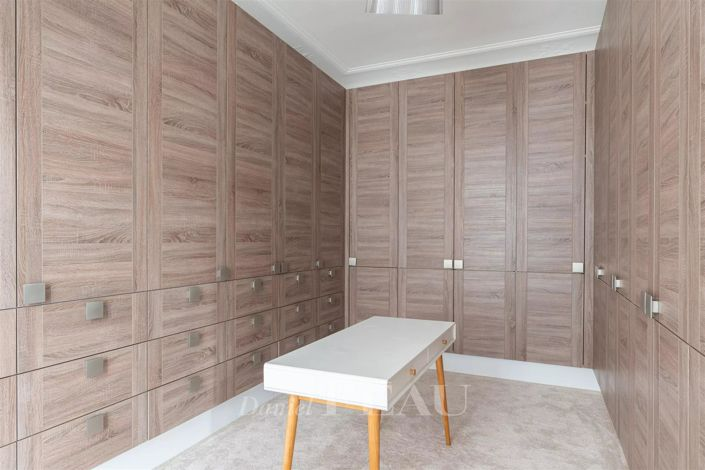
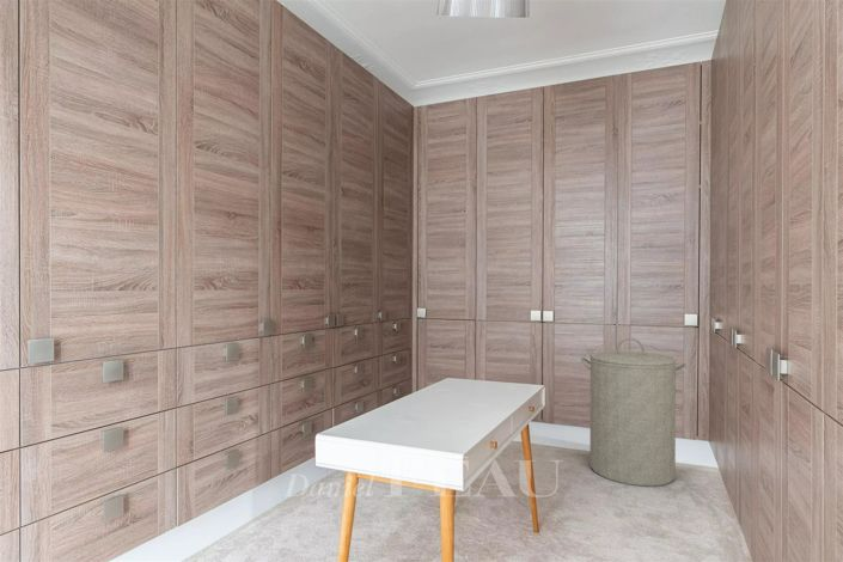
+ laundry hamper [580,336,689,488]
